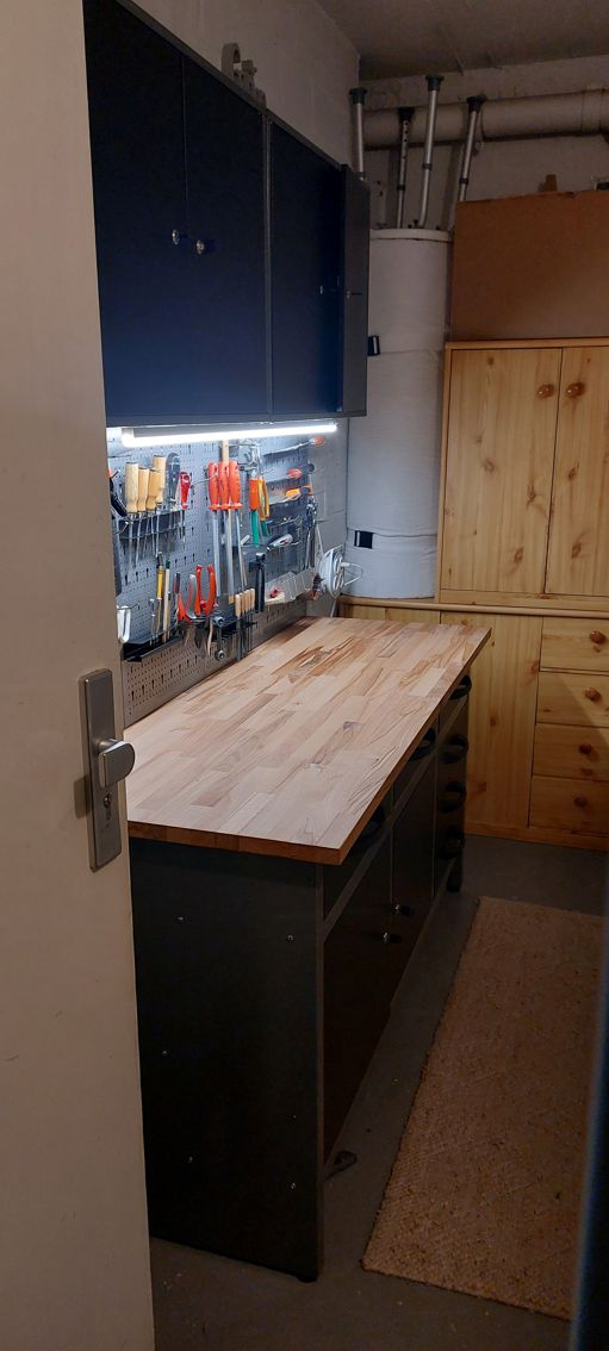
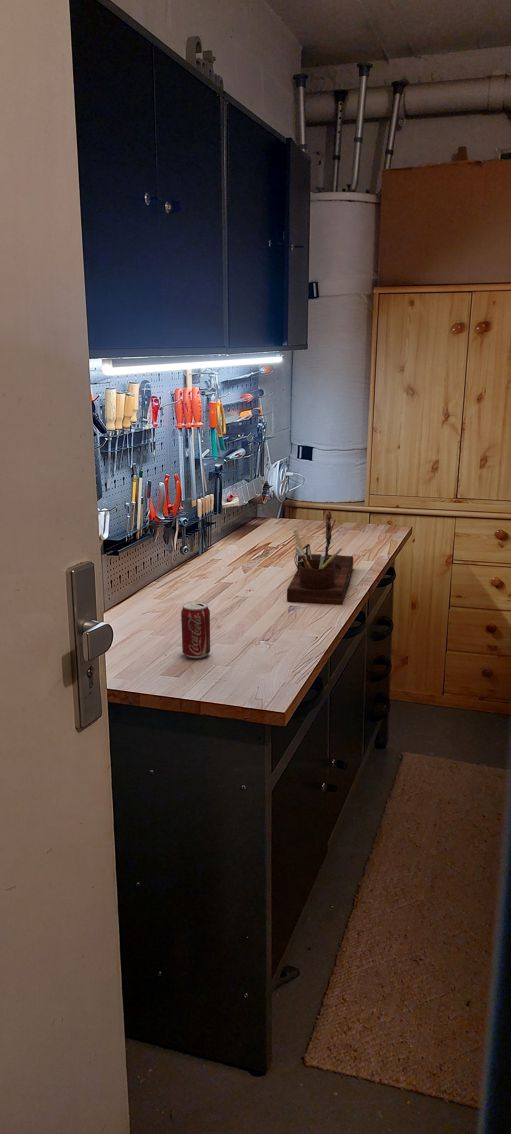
+ desk organizer [286,510,354,606]
+ beverage can [180,600,211,659]
